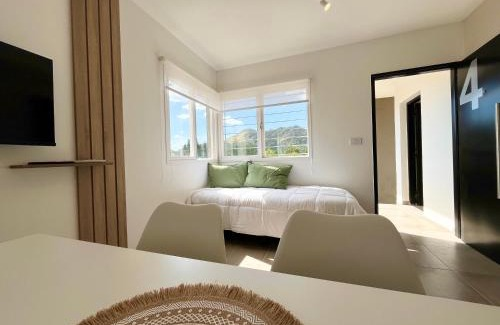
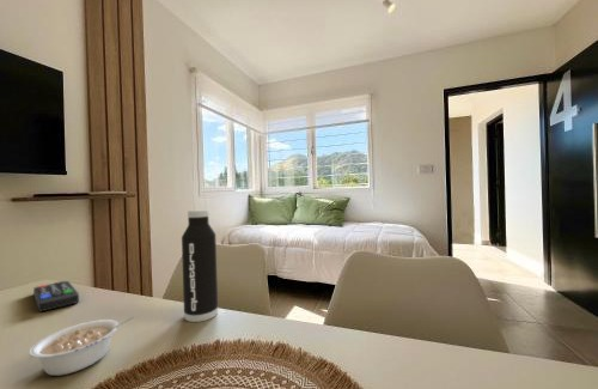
+ remote control [32,280,80,312]
+ water bottle [181,208,219,323]
+ legume [28,316,135,377]
